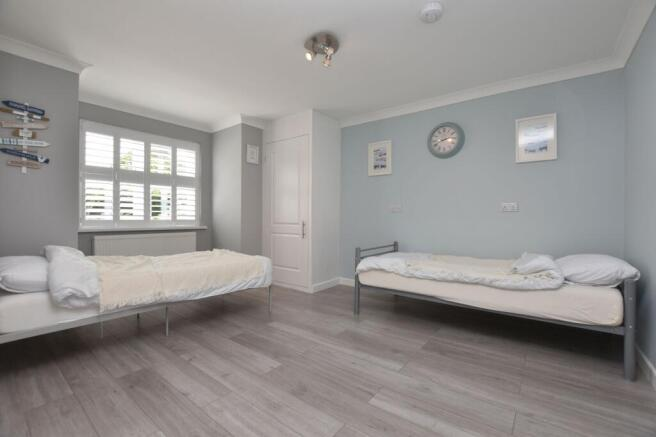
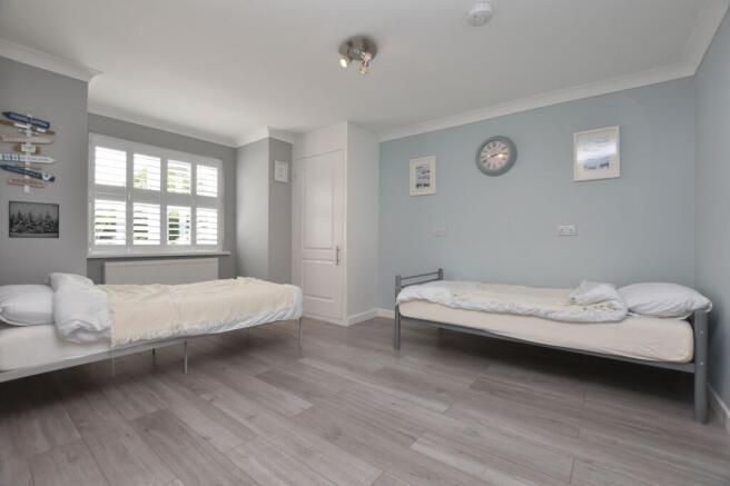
+ wall art [8,200,60,239]
